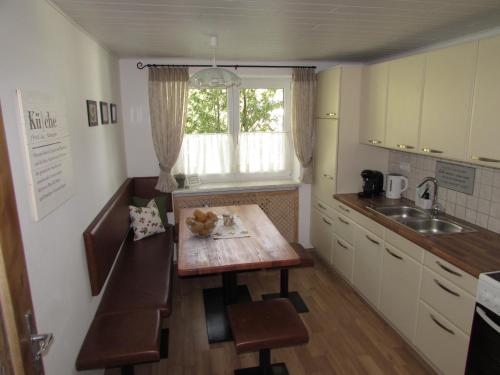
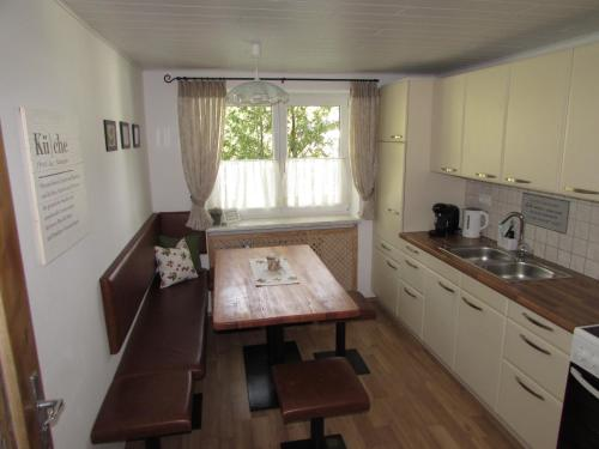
- fruit basket [184,208,220,238]
